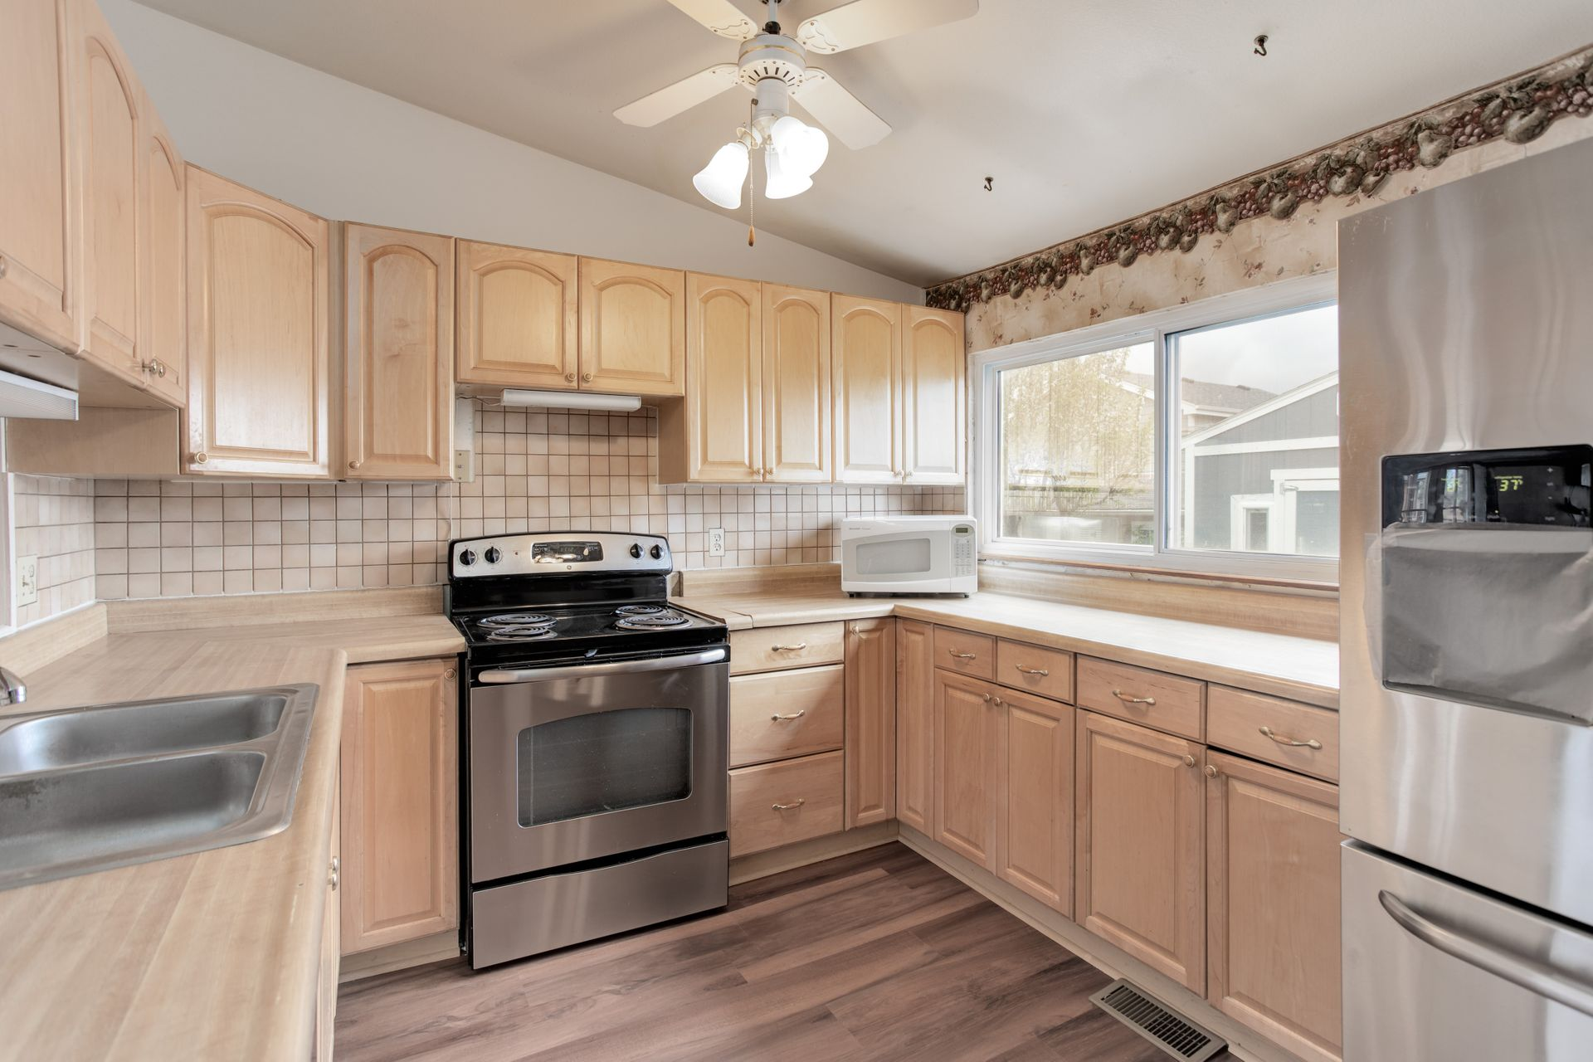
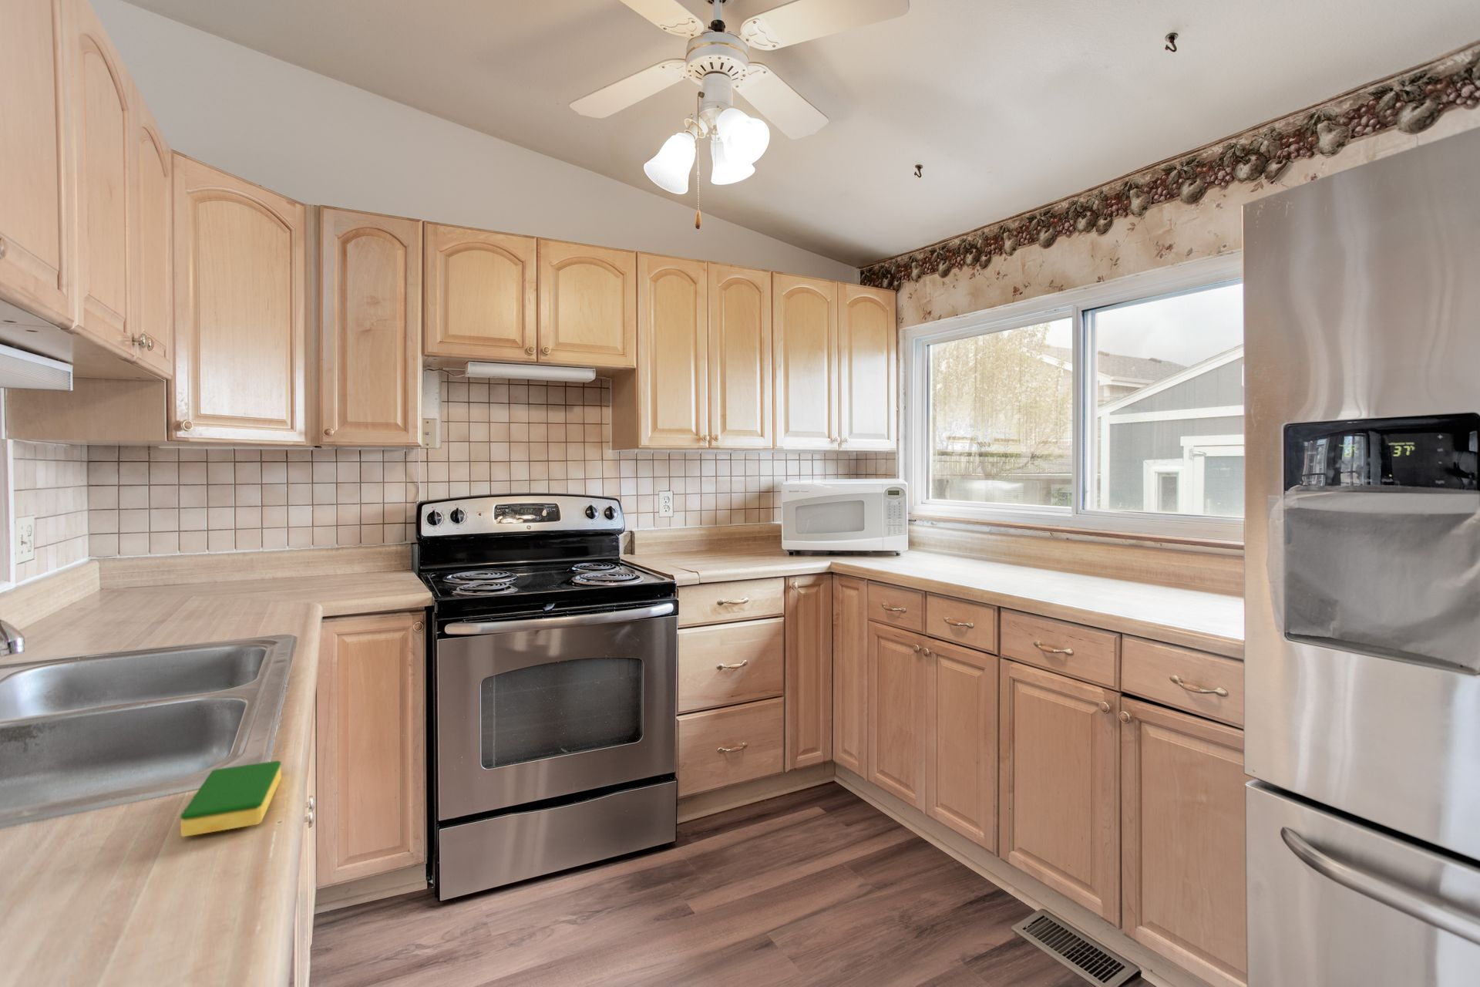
+ dish sponge [179,760,282,837]
